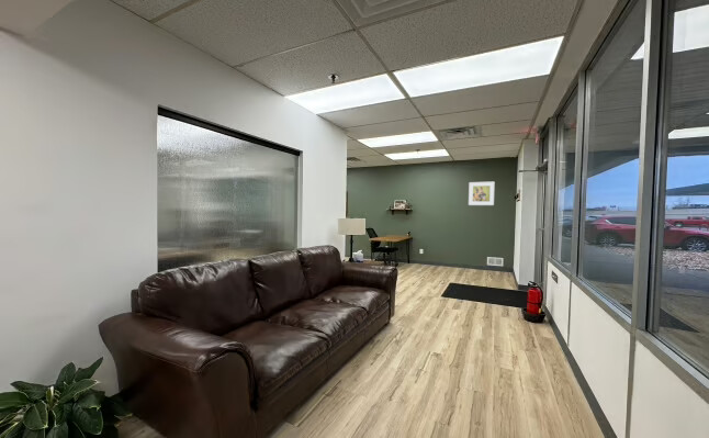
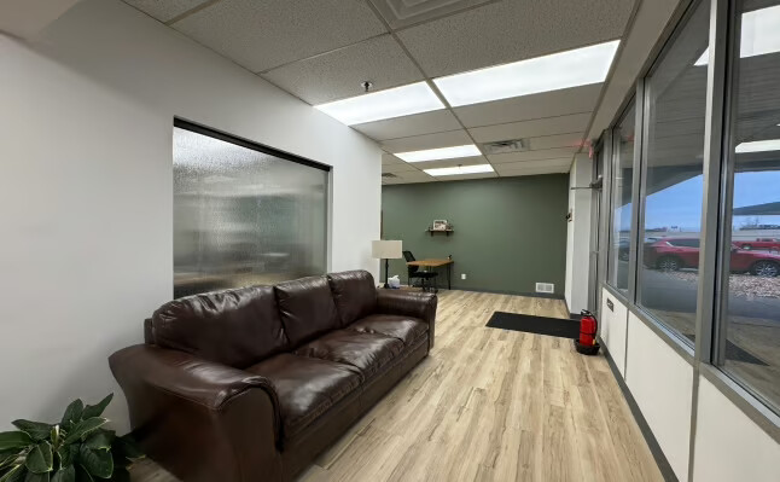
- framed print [468,181,495,206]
